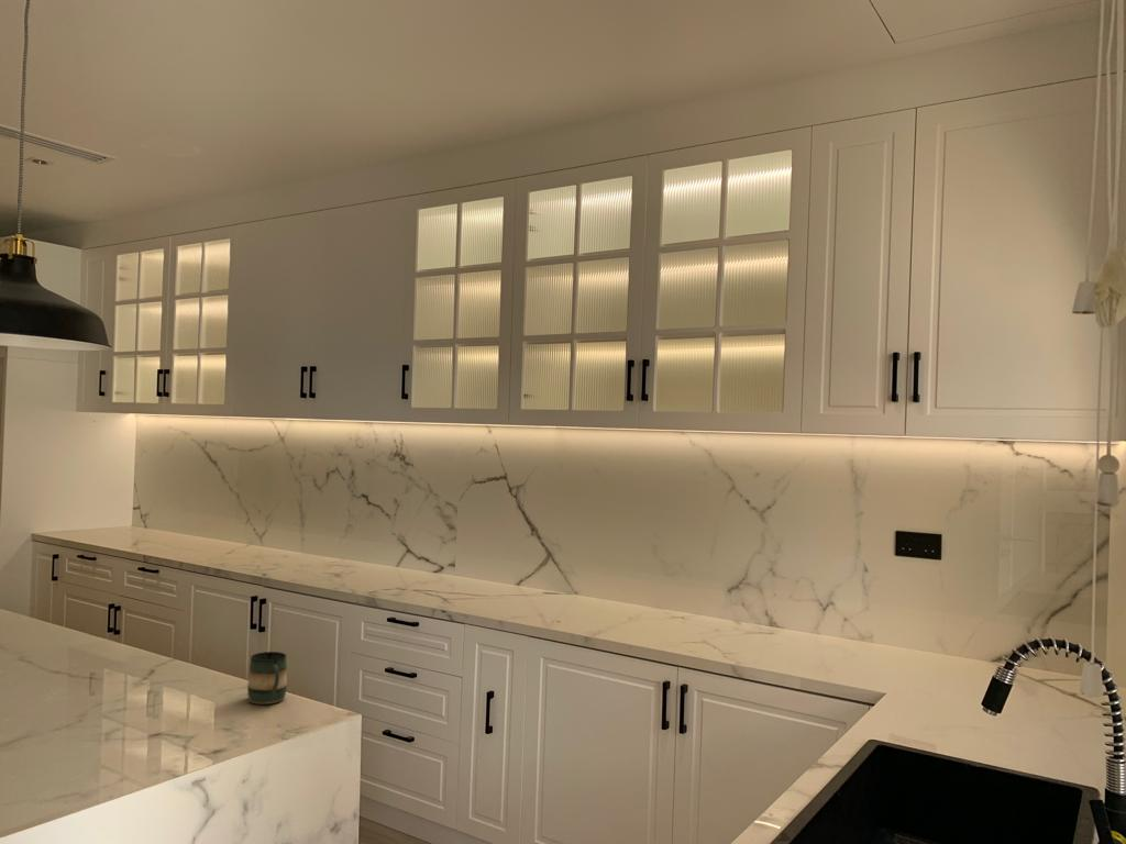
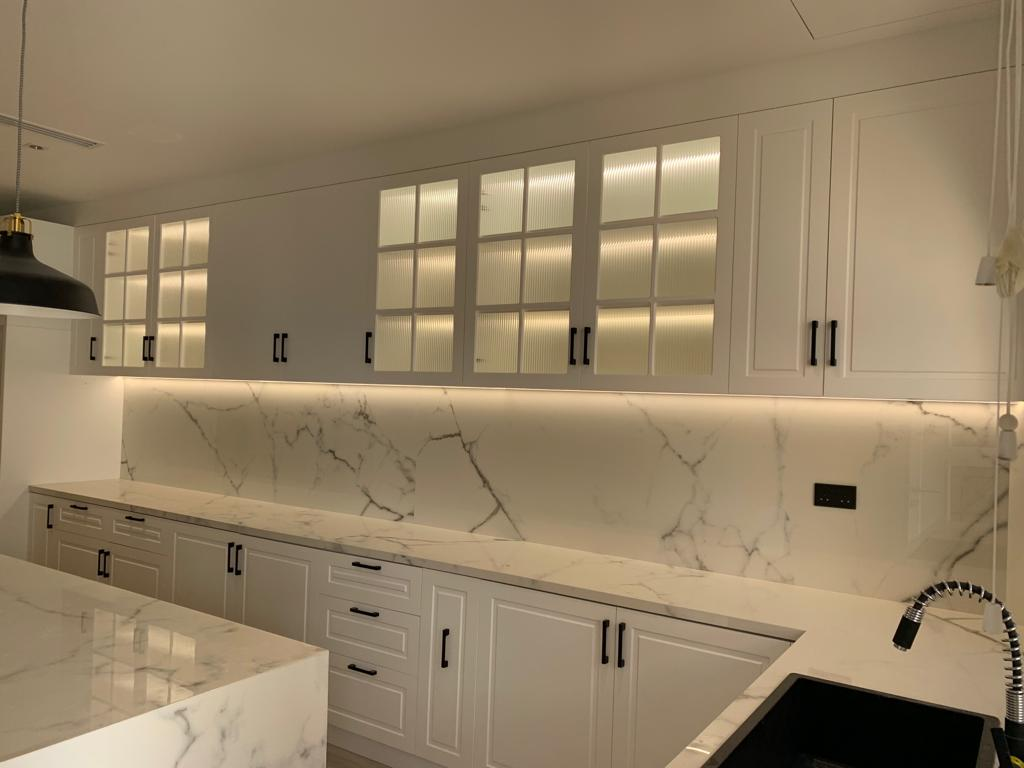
- mug [246,651,288,706]
